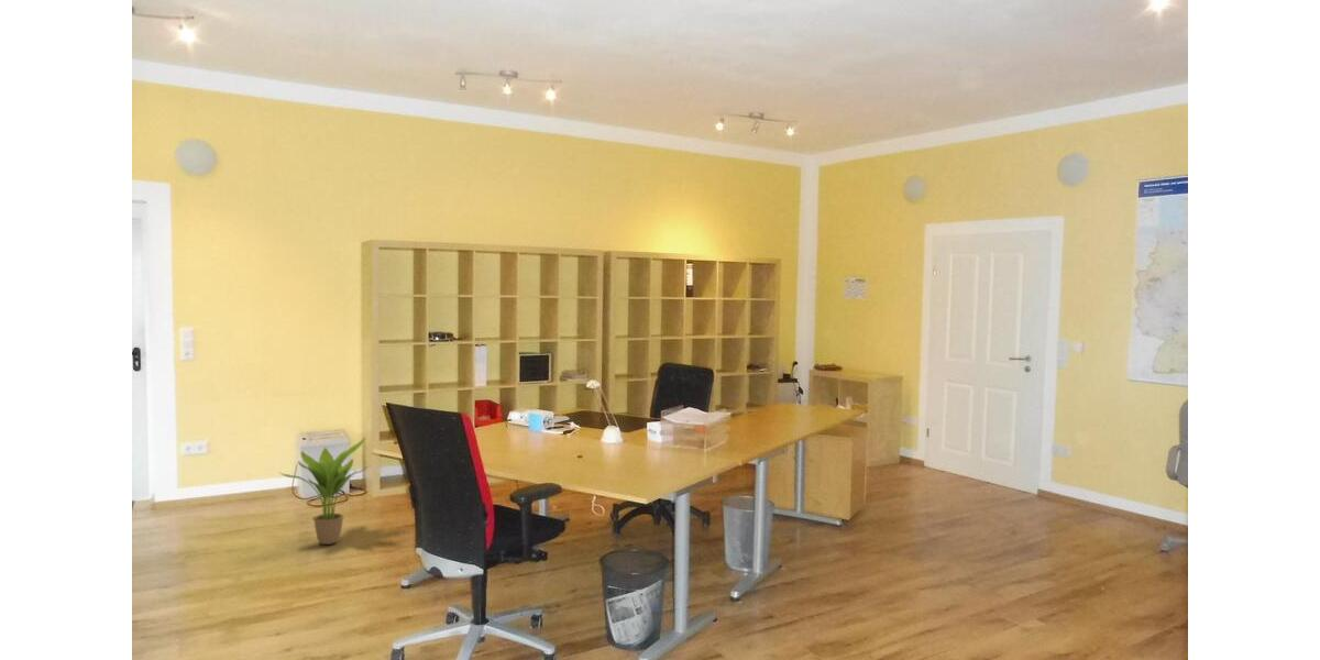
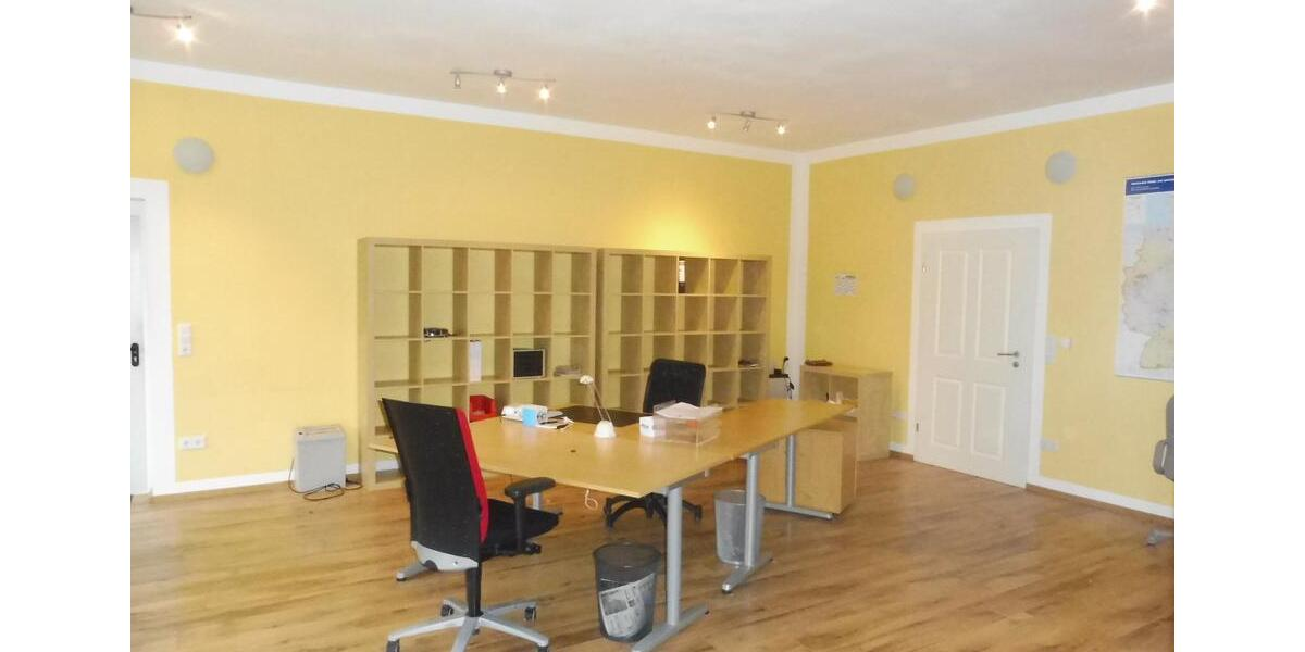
- potted plant [279,437,370,546]
